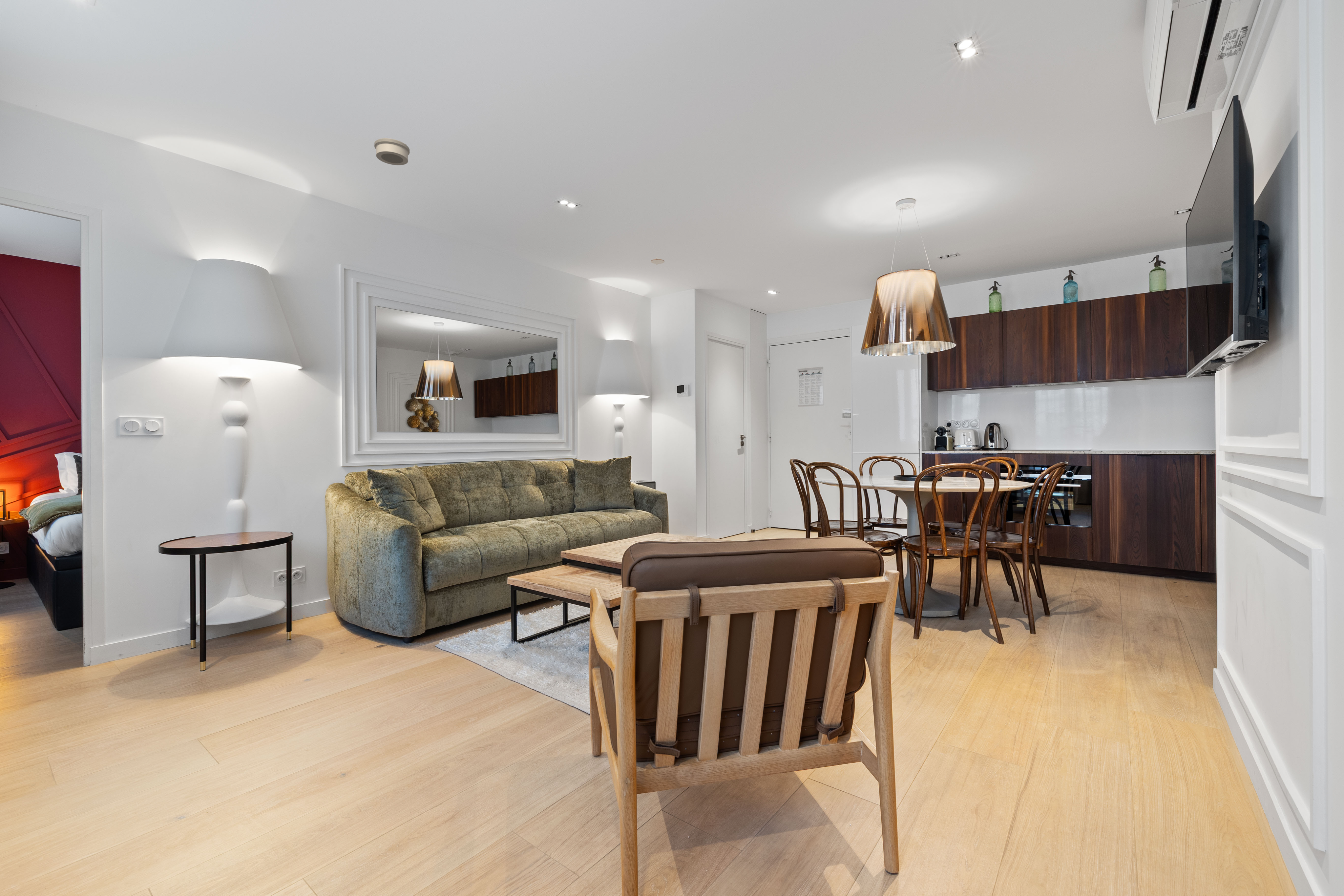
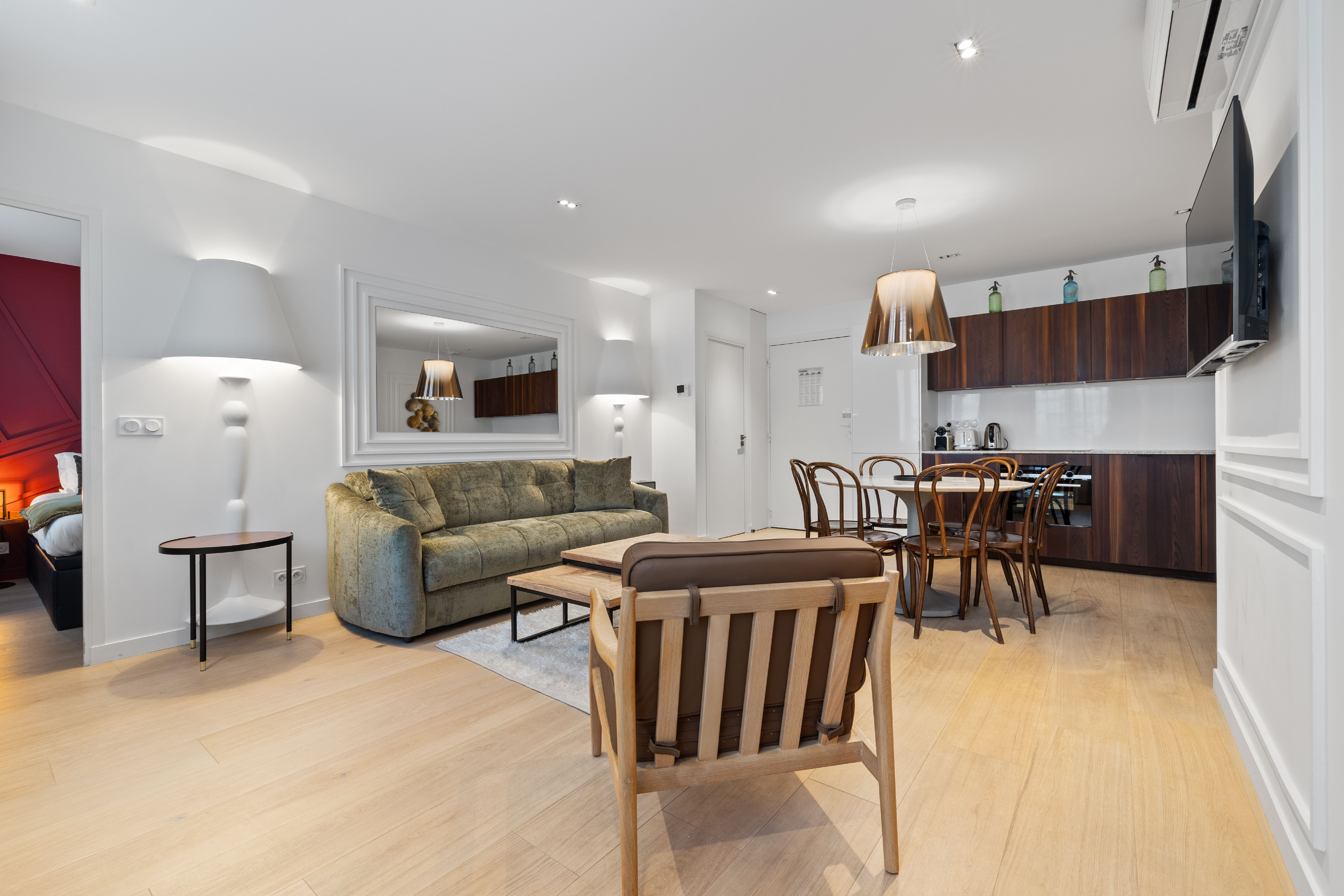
- smoke detector [374,137,410,166]
- recessed light [650,257,665,265]
